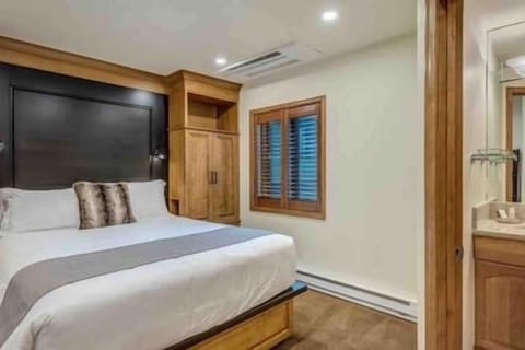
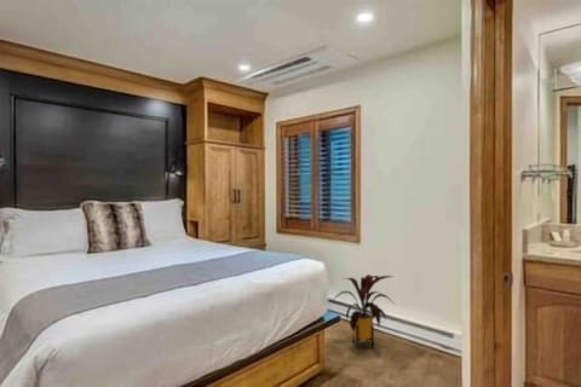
+ house plant [330,273,396,351]
